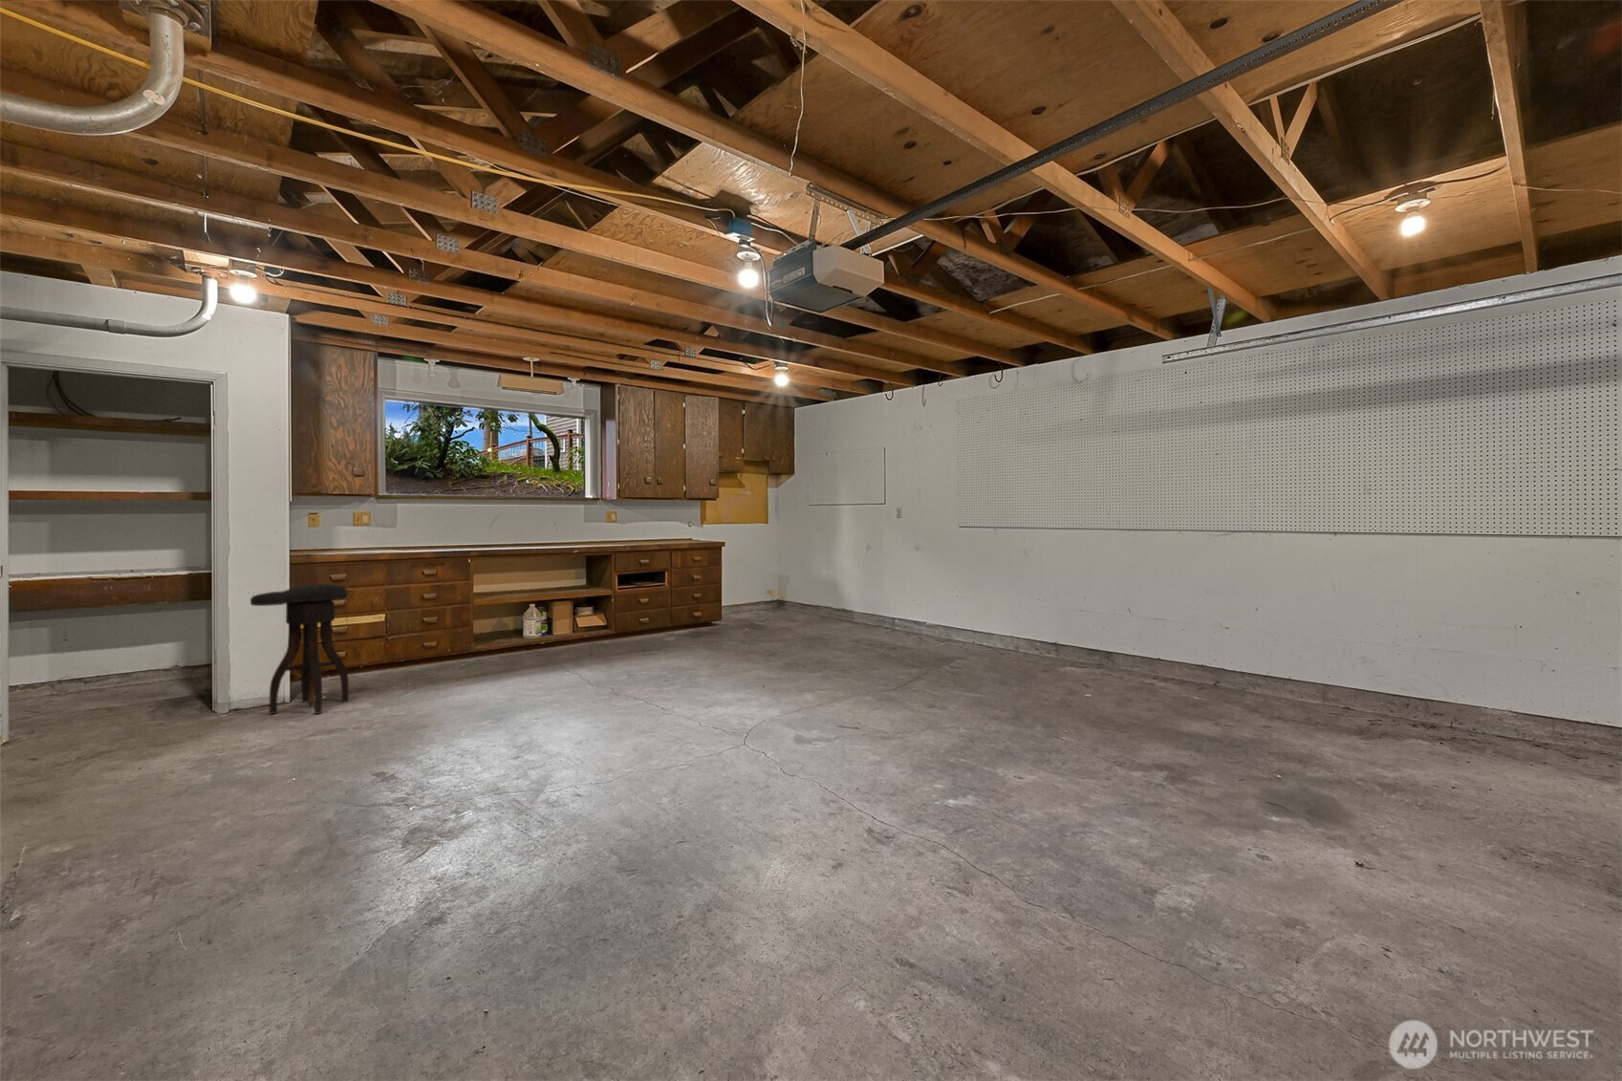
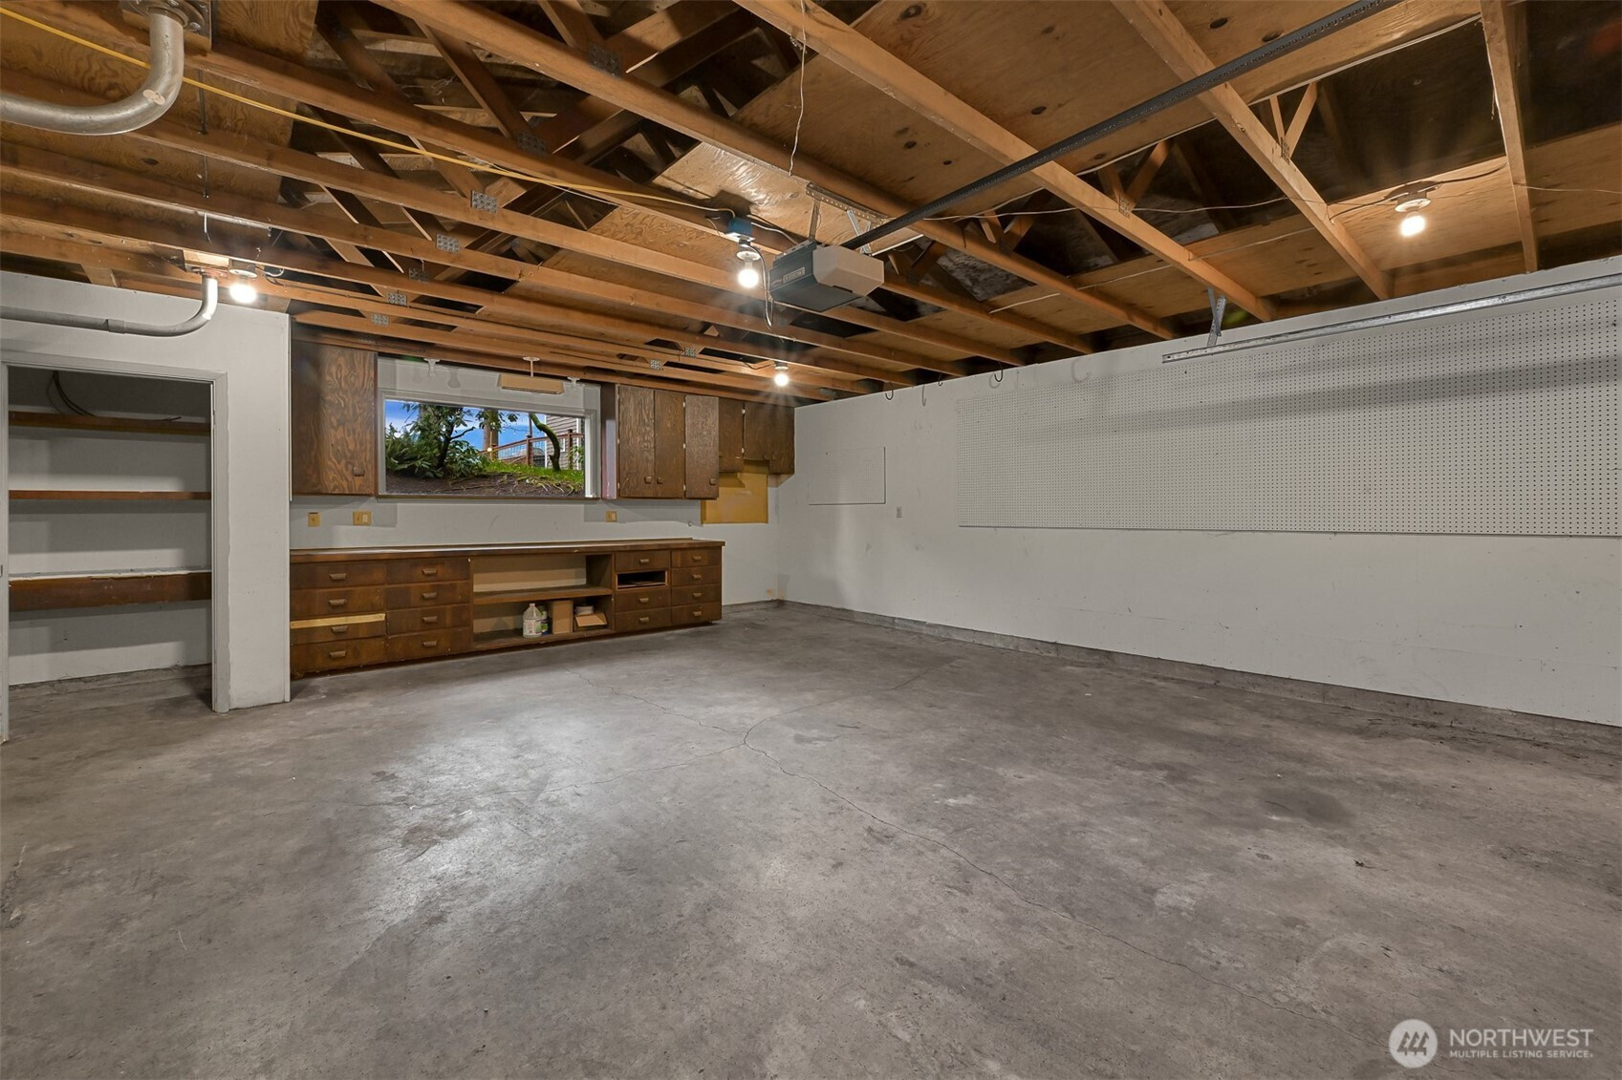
- stool [250,583,350,715]
